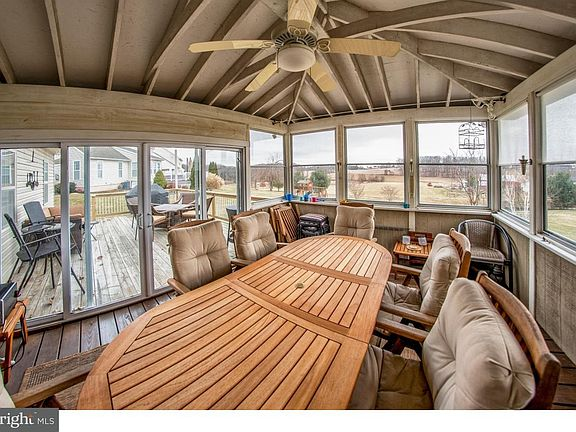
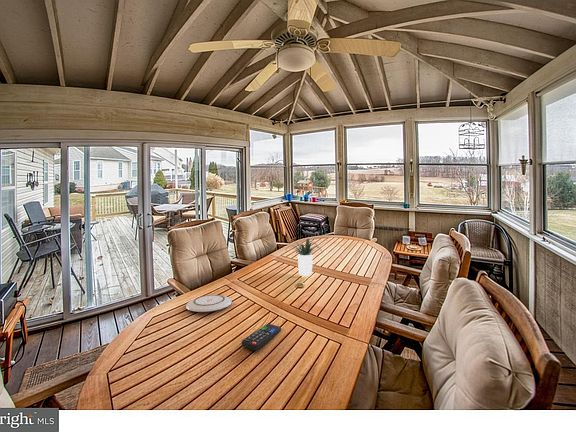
+ plate [185,294,233,313]
+ remote control [241,323,282,351]
+ potted plant [285,238,323,277]
